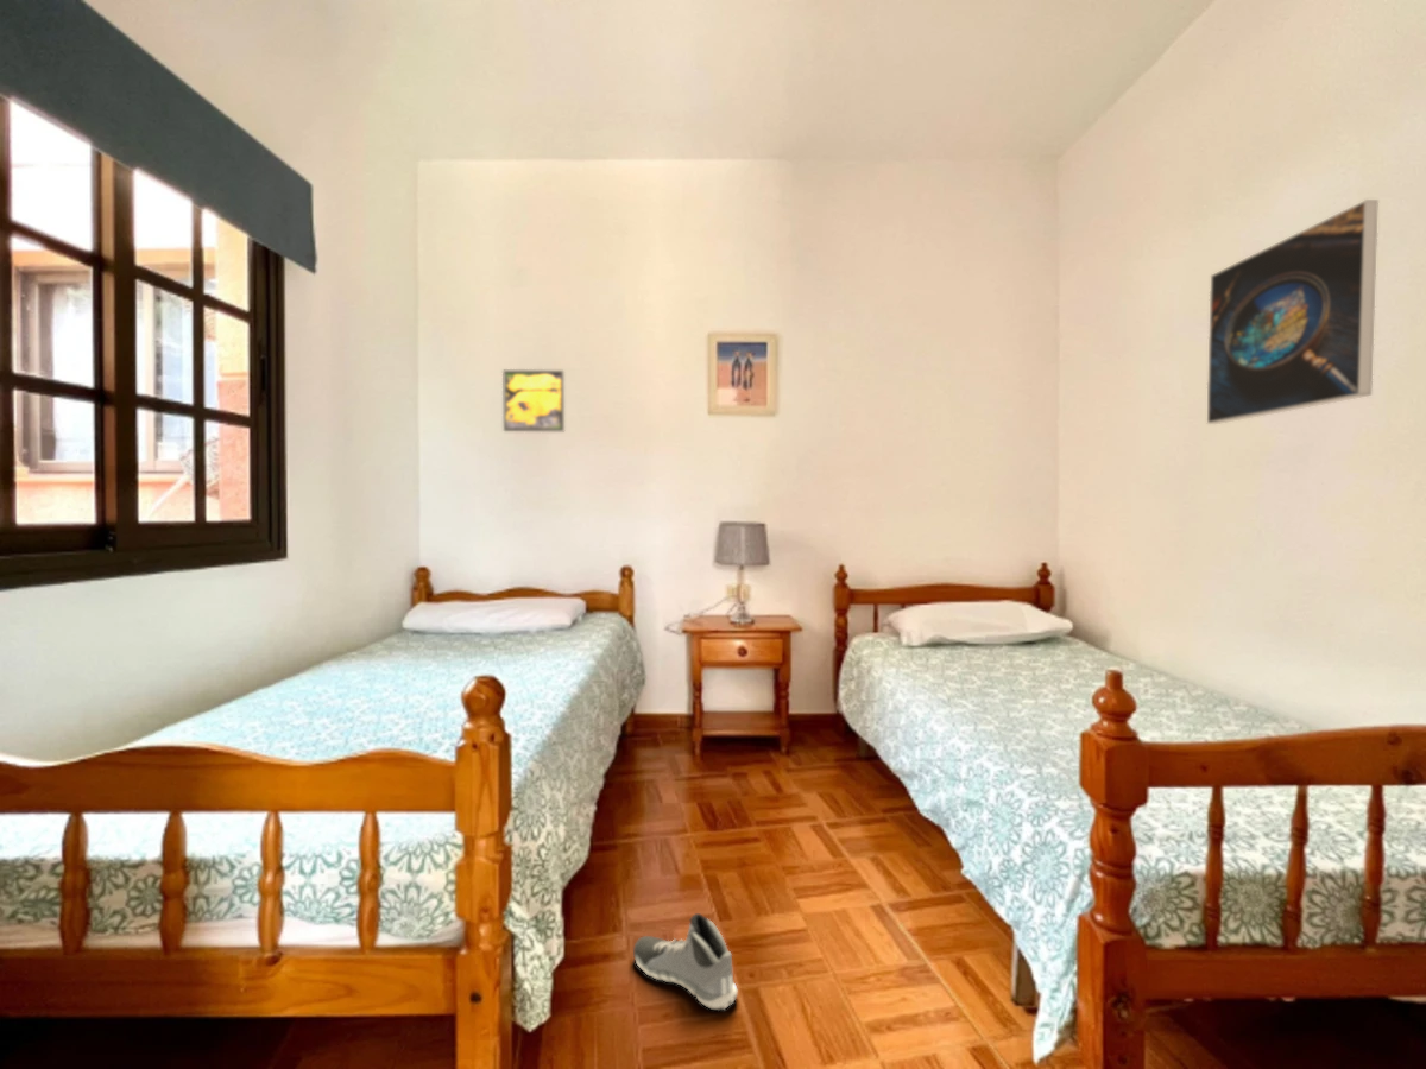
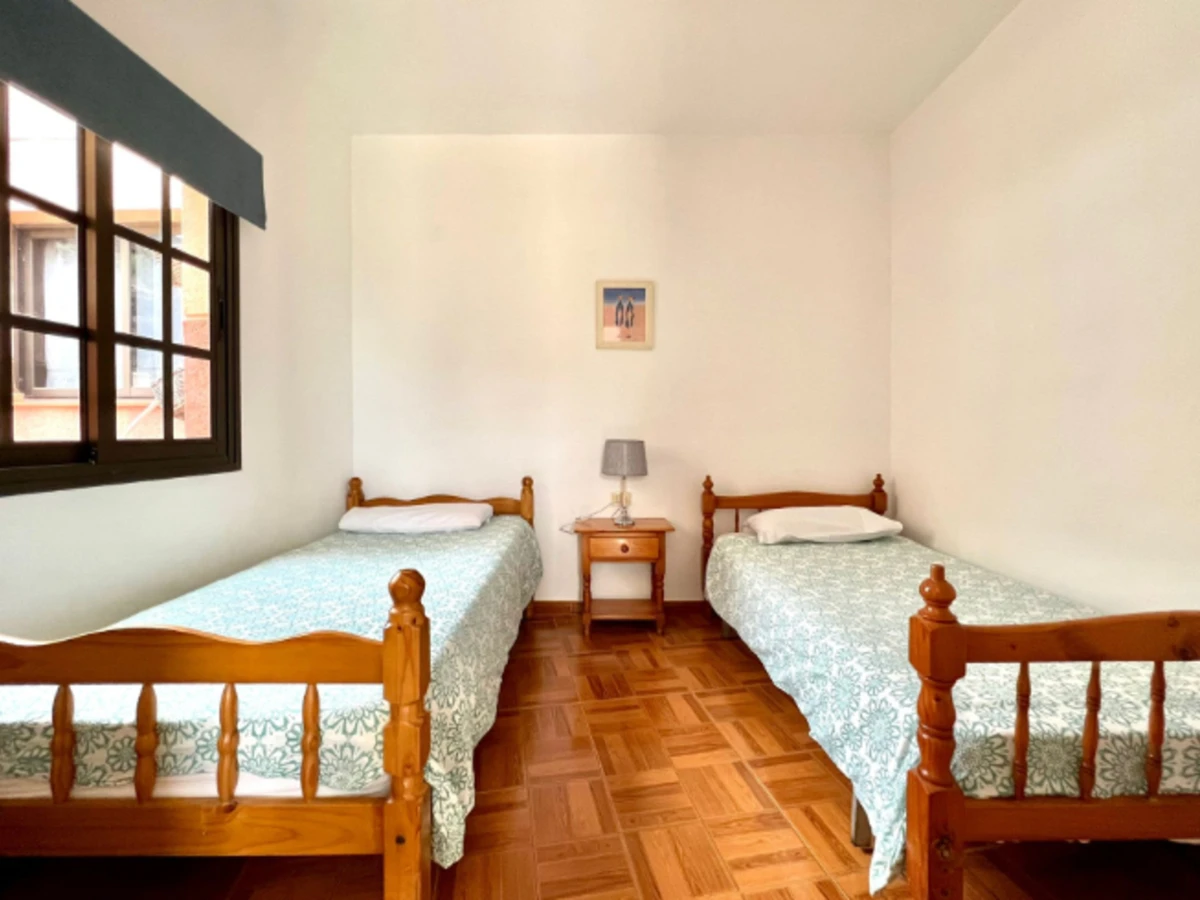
- sneaker [632,912,738,1012]
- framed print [1206,198,1380,425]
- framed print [501,369,566,432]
